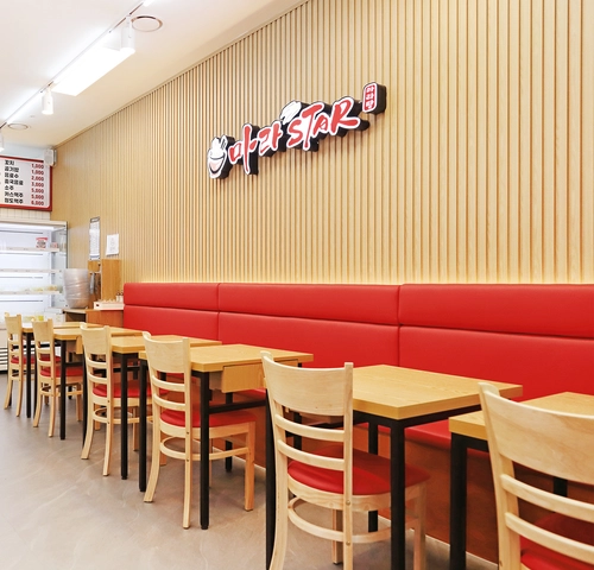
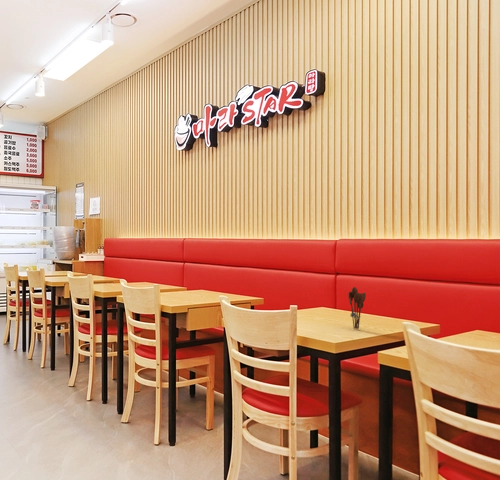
+ utensil holder [347,286,367,330]
